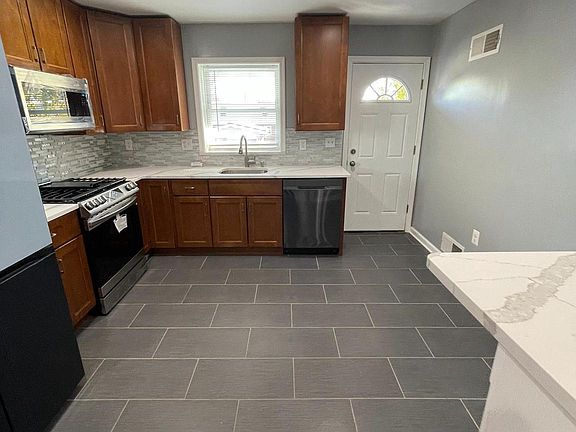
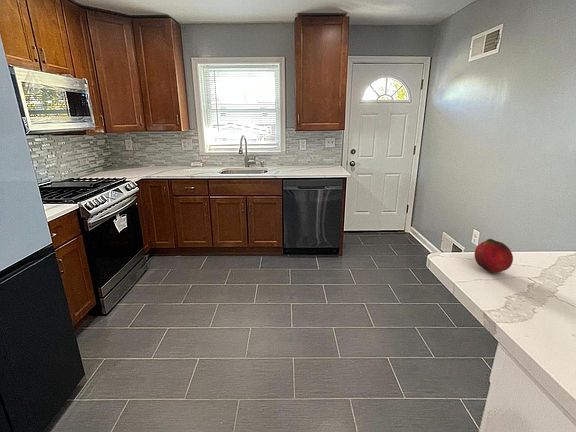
+ fruit [473,238,514,274]
